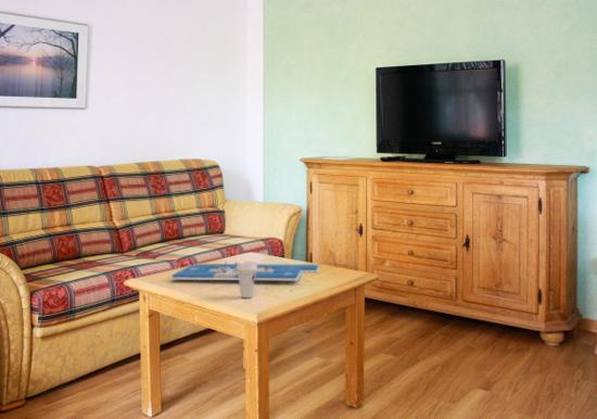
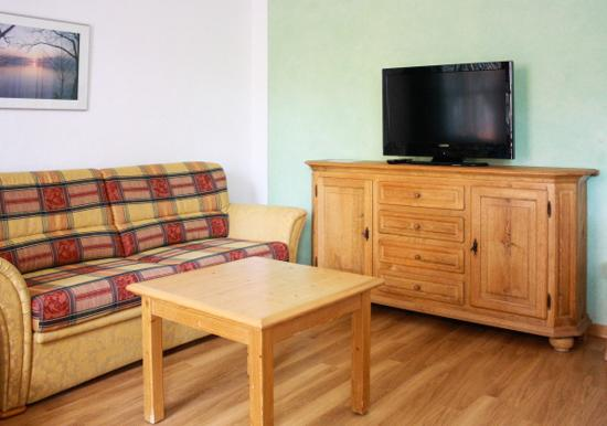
- cup [237,261,257,299]
- board game [169,261,320,281]
